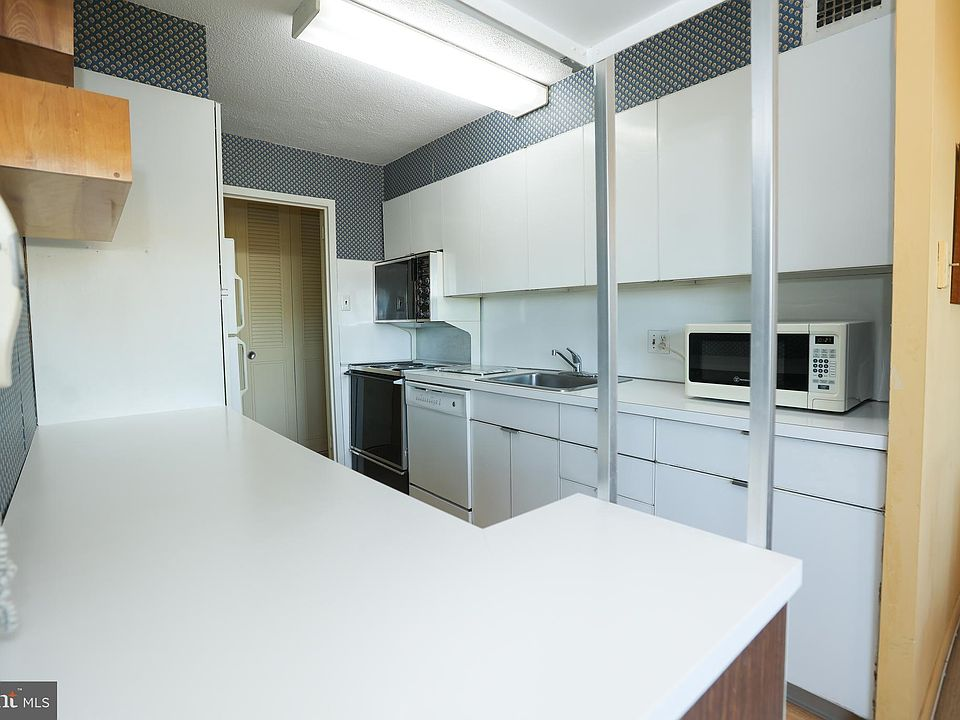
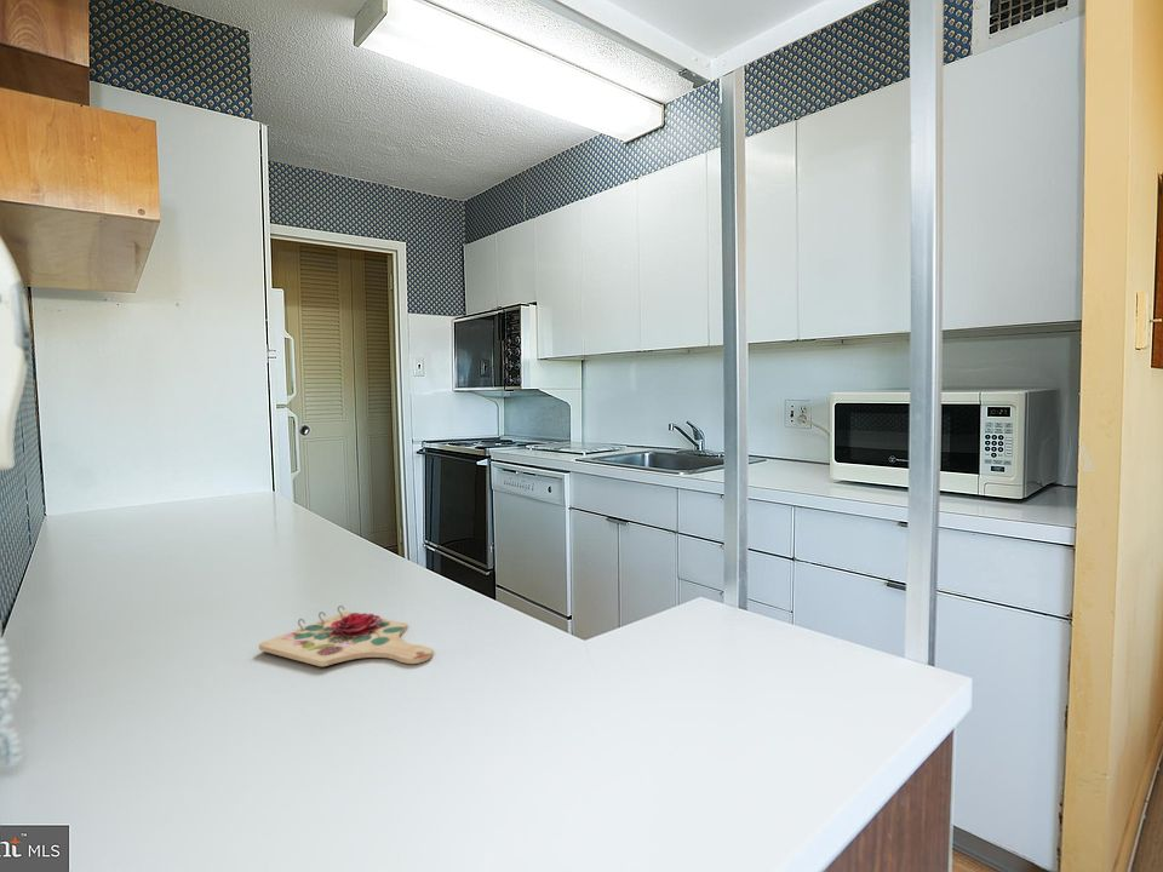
+ cutting board [258,604,434,667]
